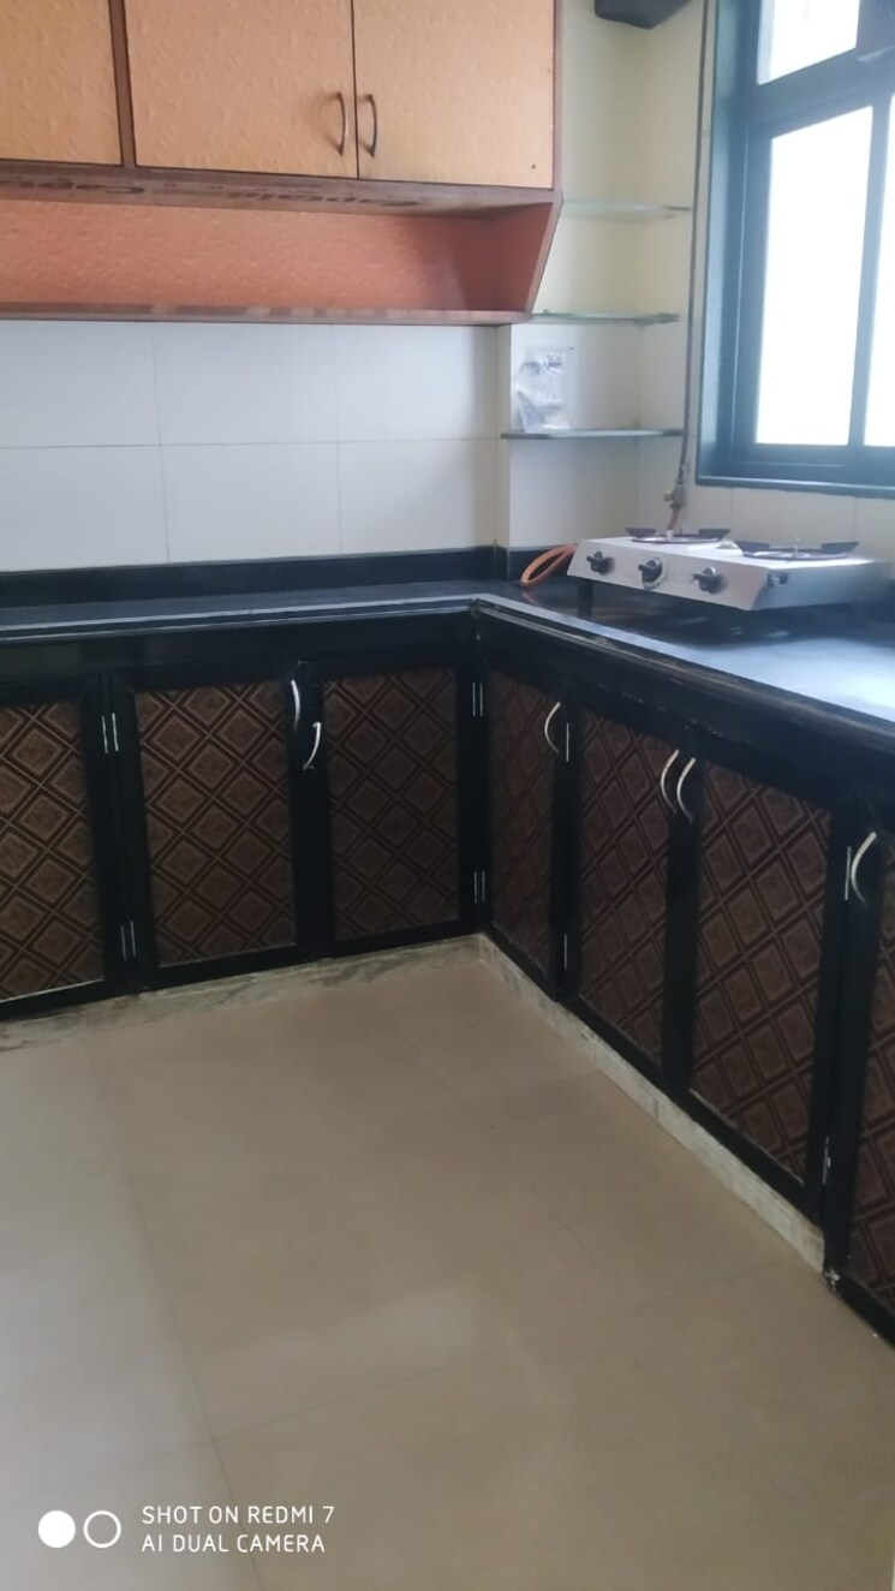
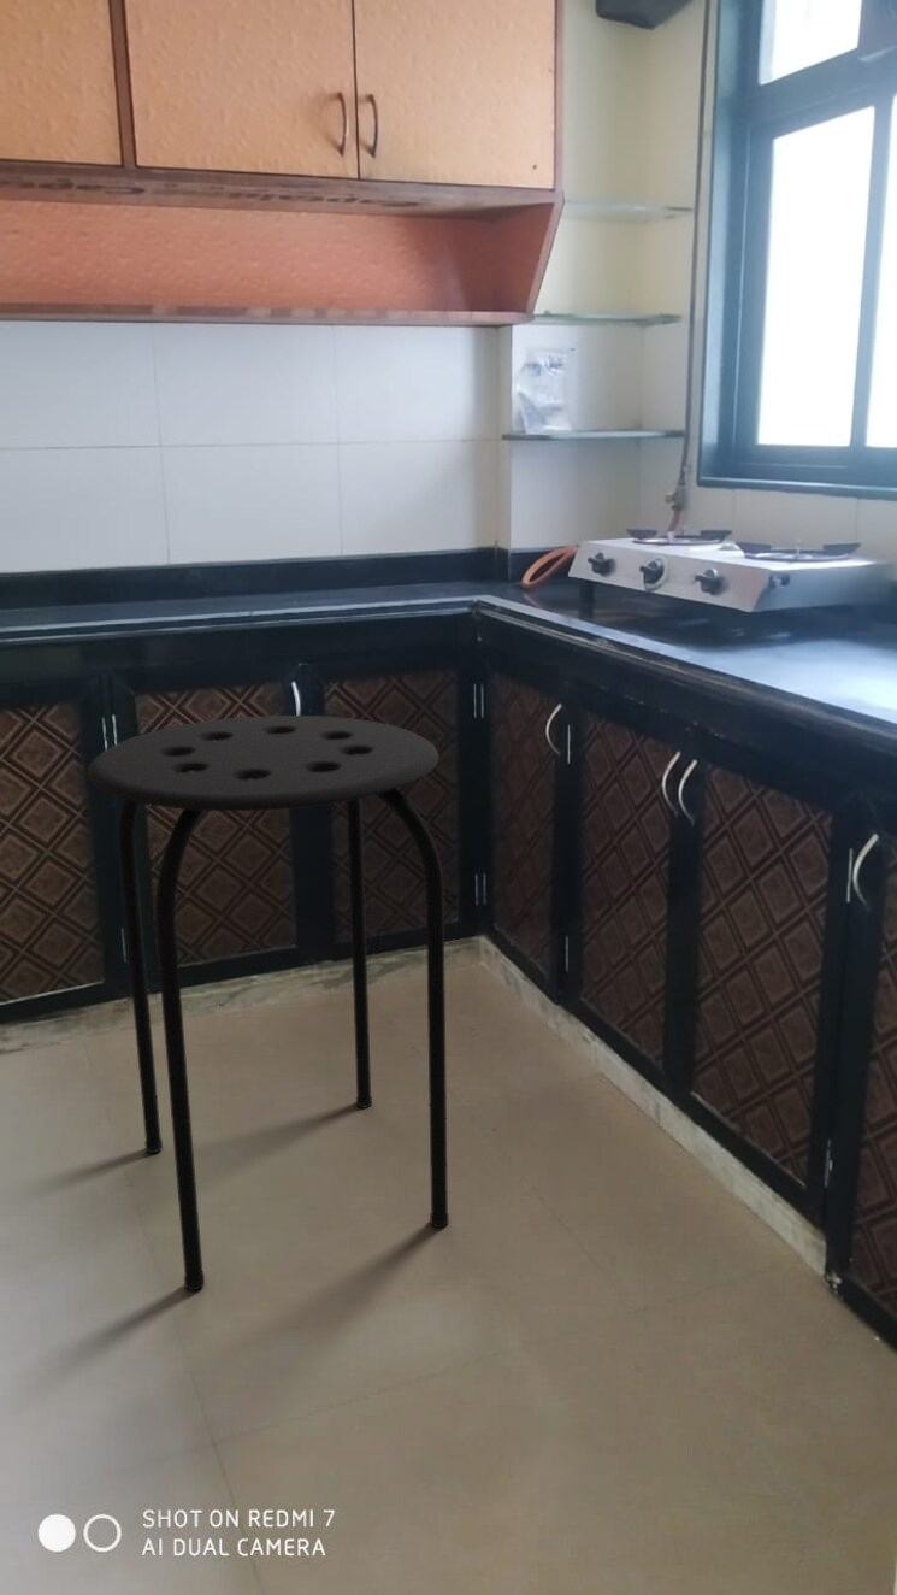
+ stool [87,714,450,1291]
